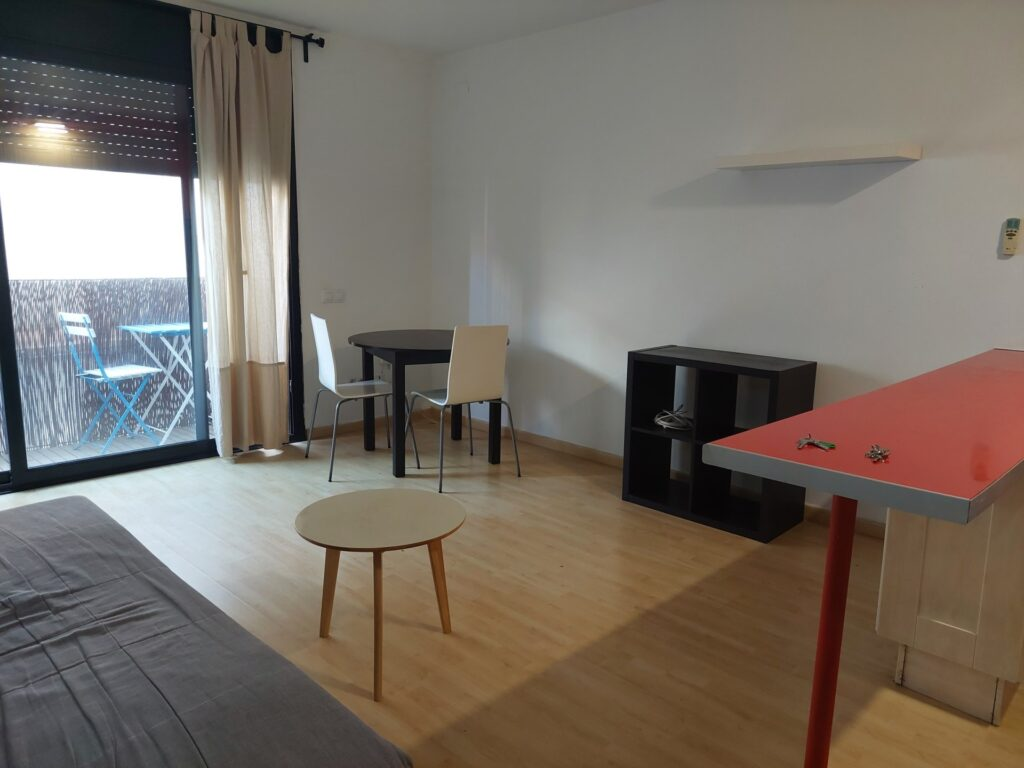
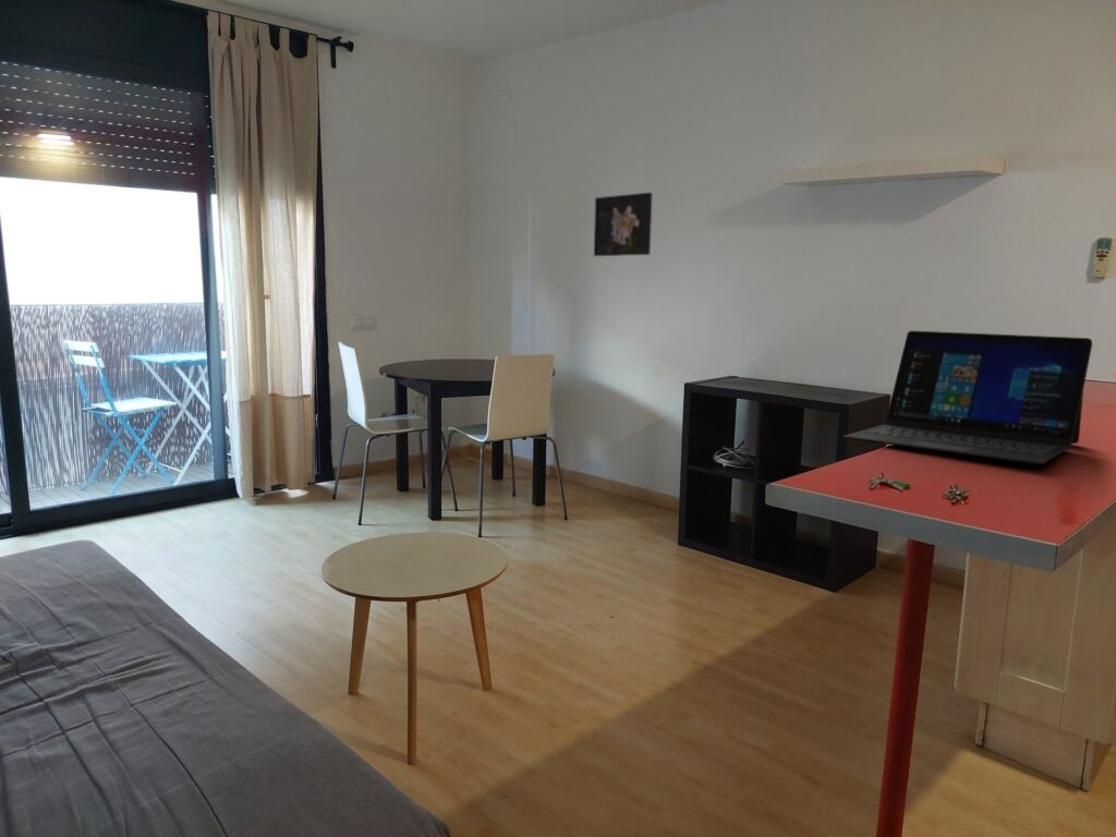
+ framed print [593,192,653,257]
+ laptop [842,329,1093,465]
